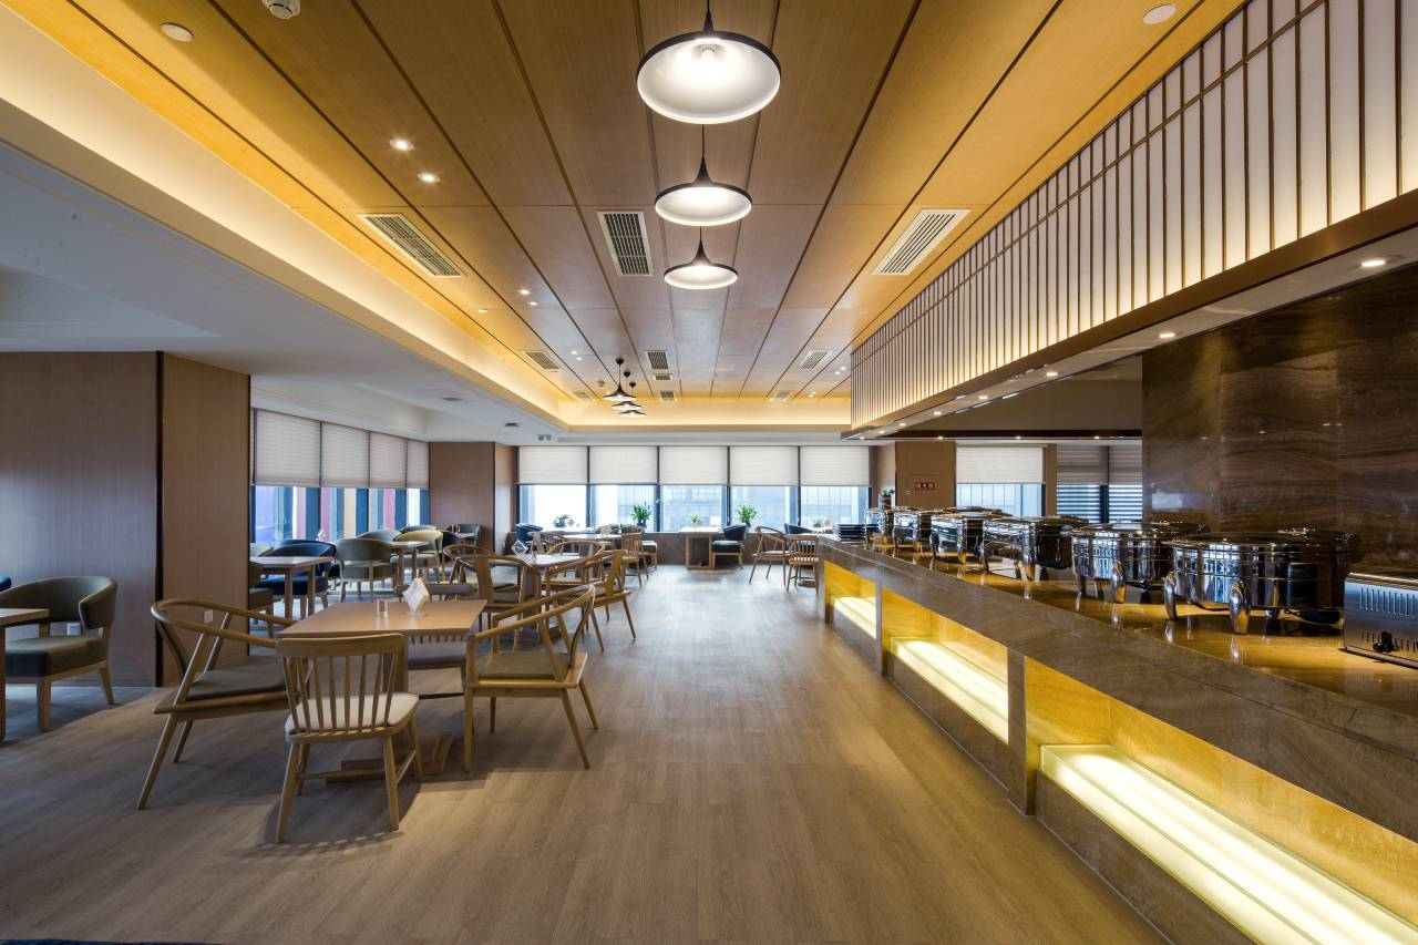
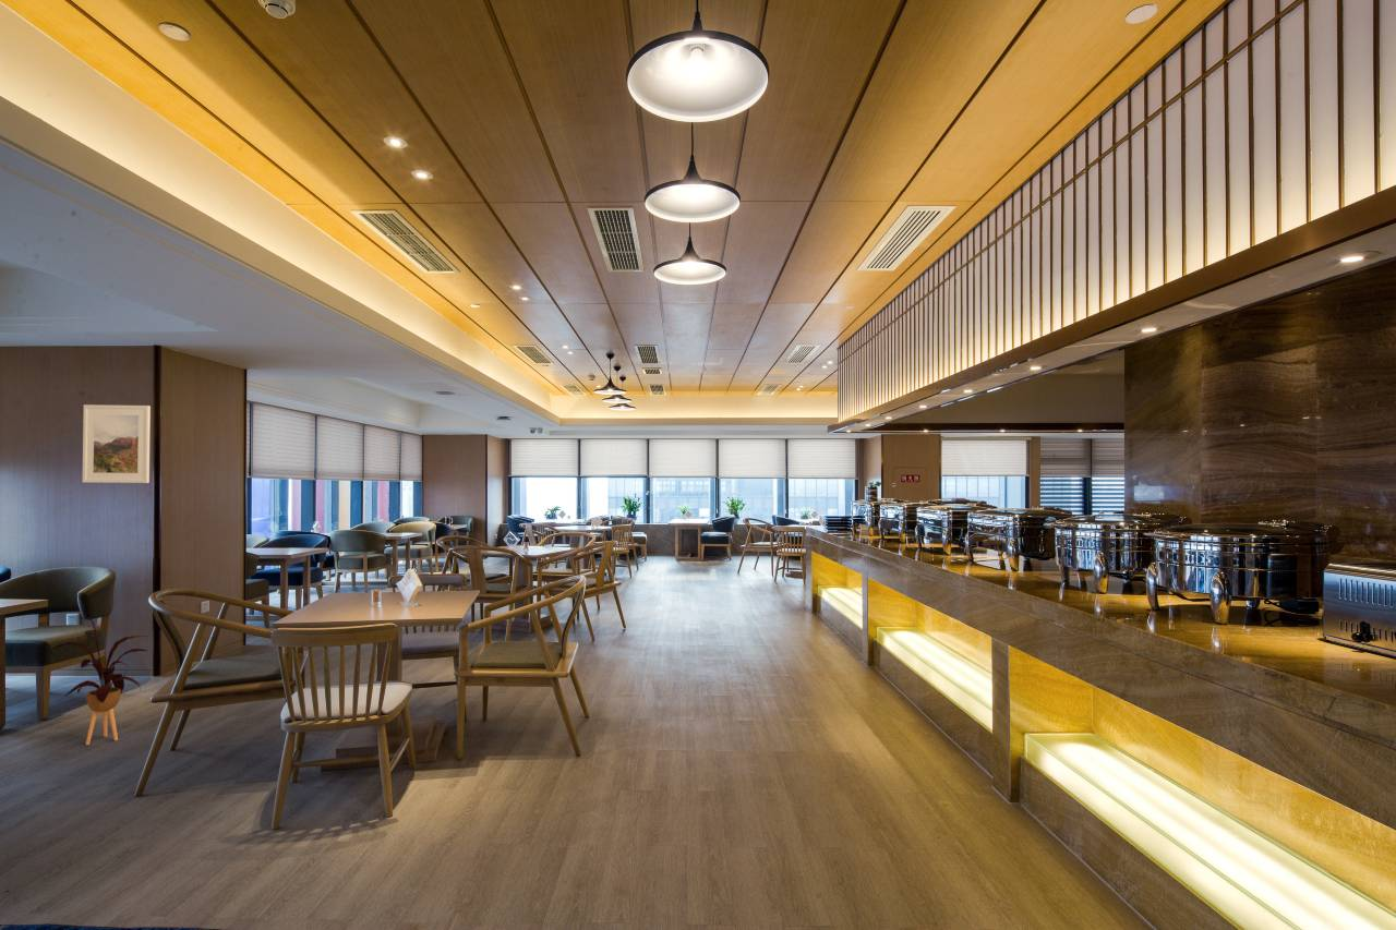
+ house plant [50,616,149,746]
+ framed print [82,403,152,484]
